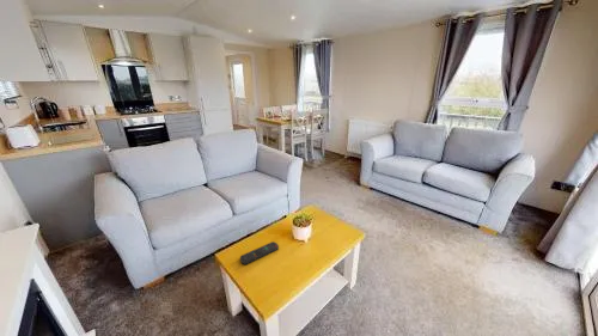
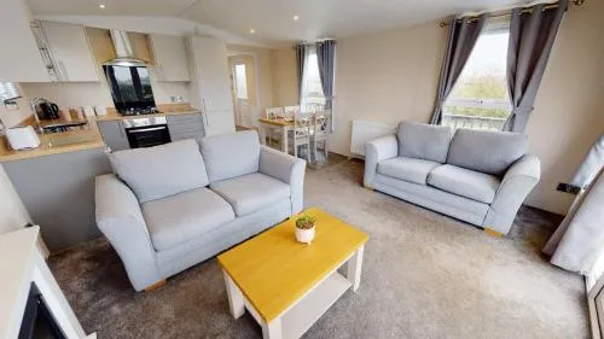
- remote control [239,240,280,265]
